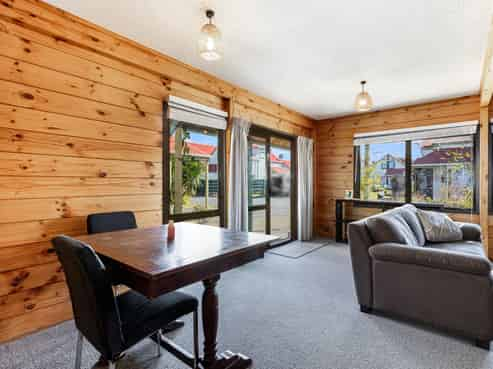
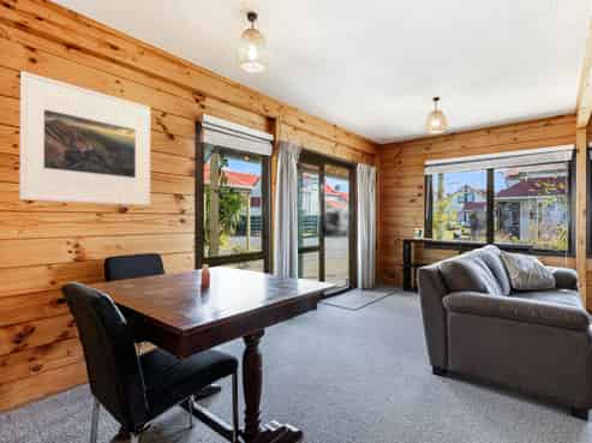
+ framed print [18,70,151,206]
